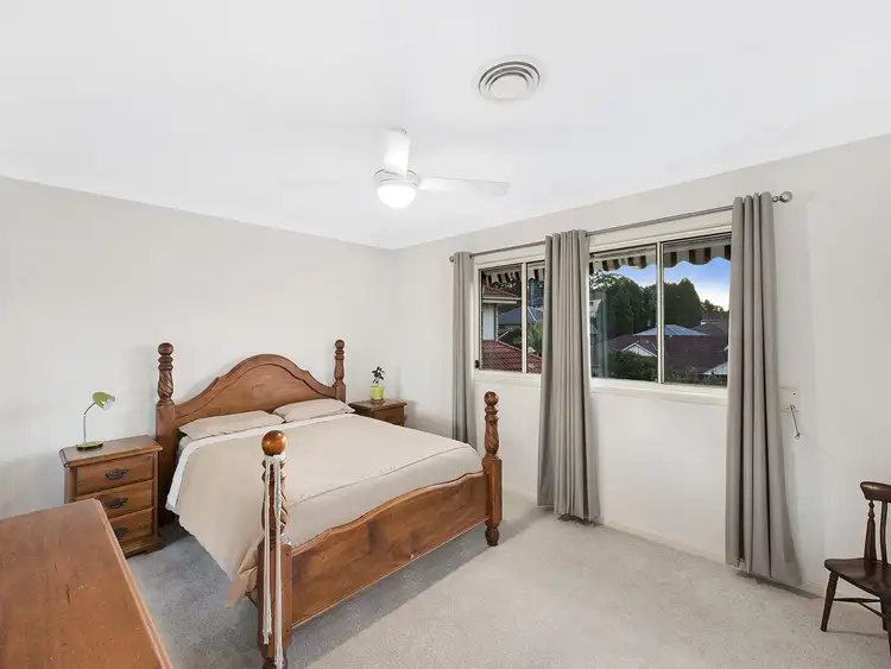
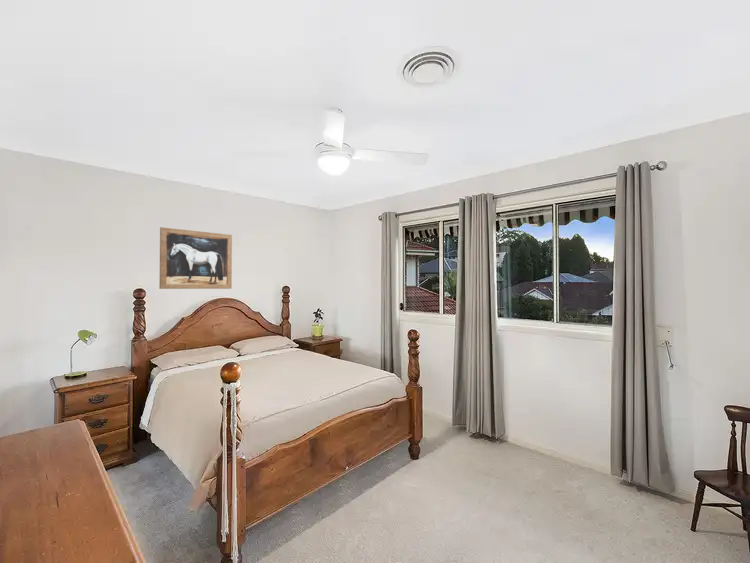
+ wall art [158,226,233,290]
